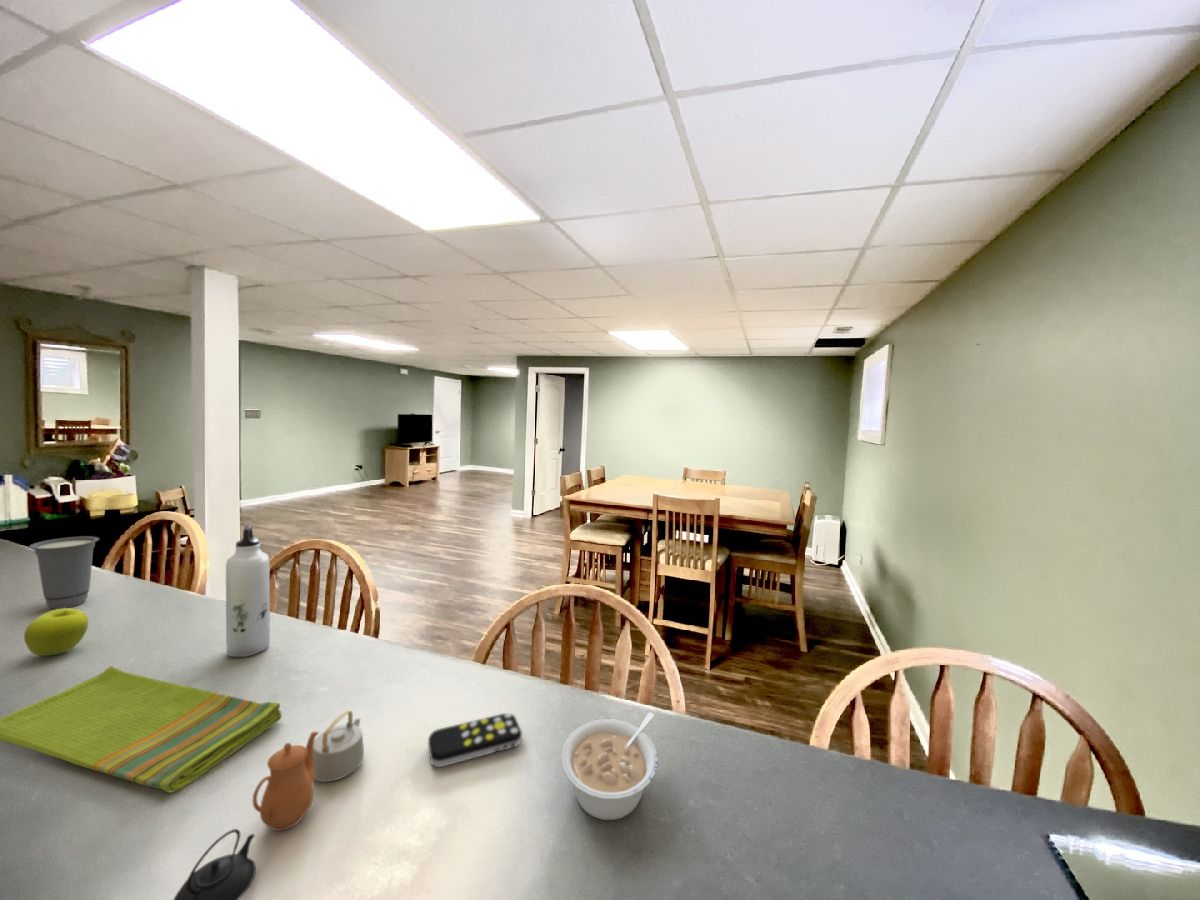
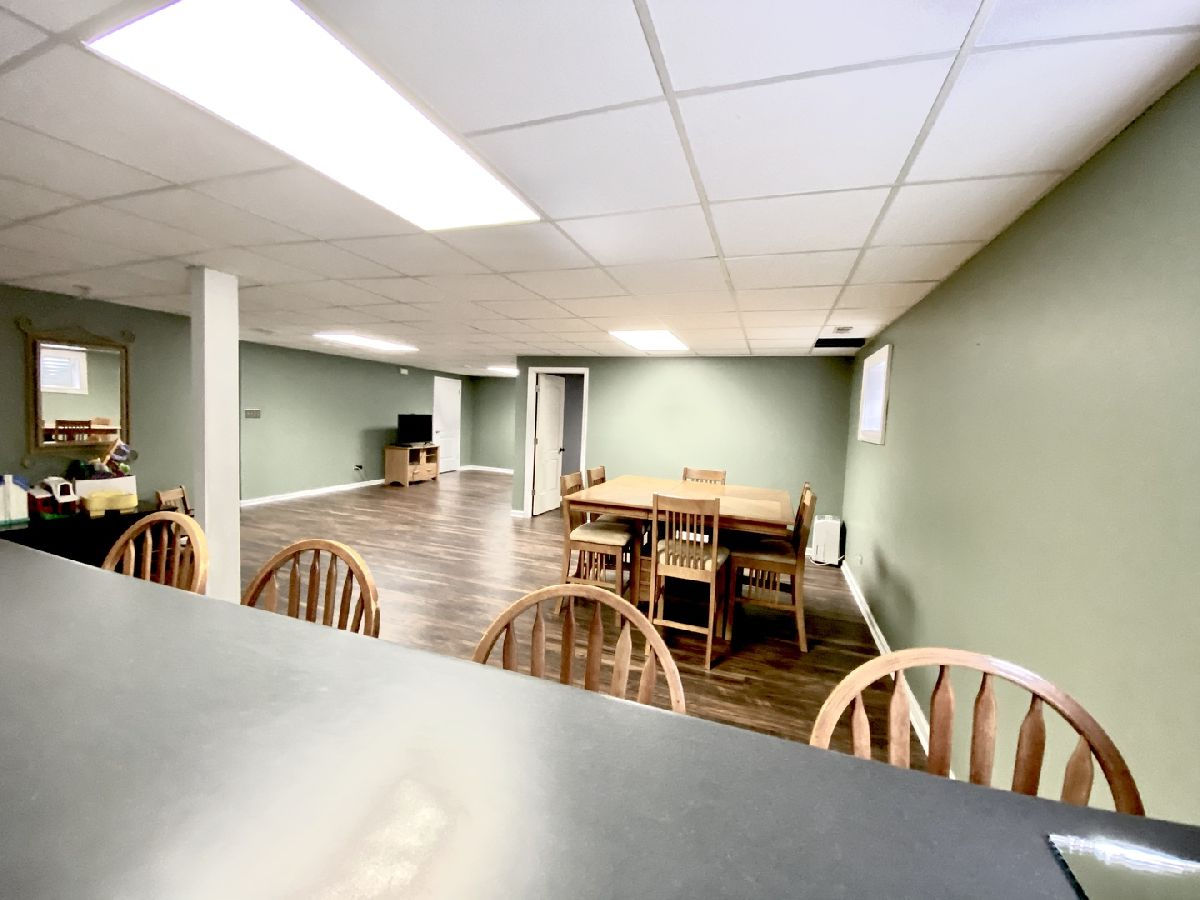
- water bottle [225,525,271,658]
- fruit [23,607,89,657]
- cup [28,535,100,610]
- dish towel [0,665,283,793]
- teapot [172,710,365,900]
- legume [560,711,659,821]
- remote control [427,712,523,768]
